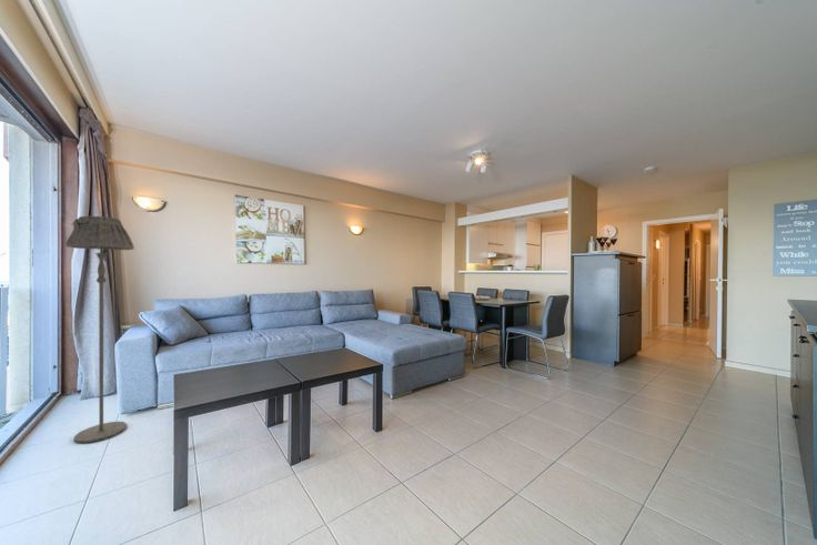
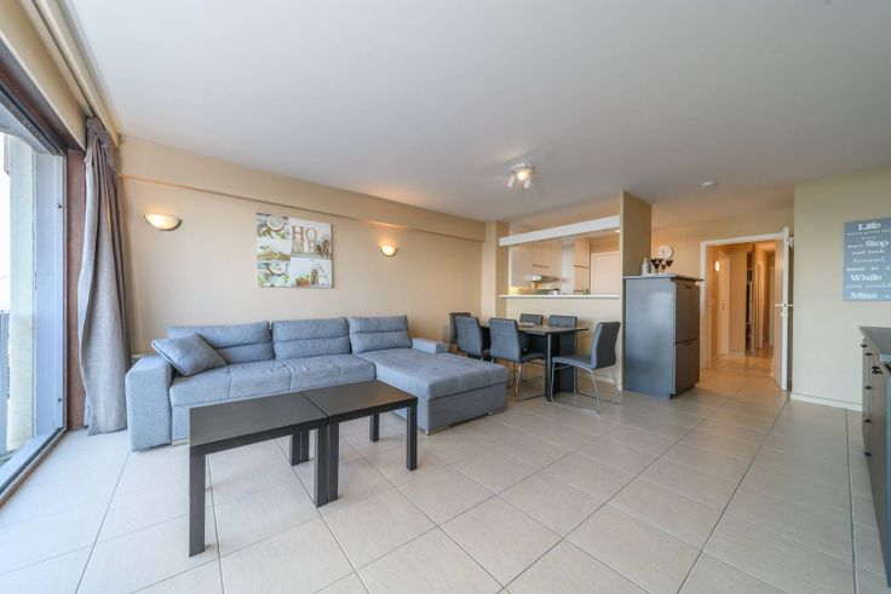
- floor lamp [64,215,135,444]
